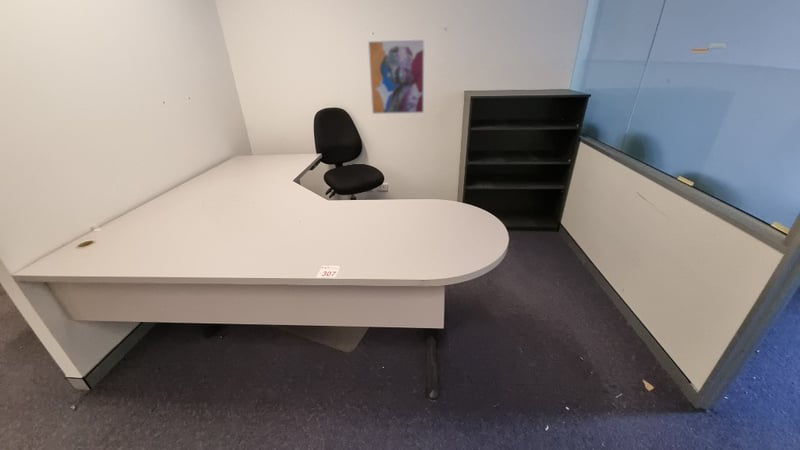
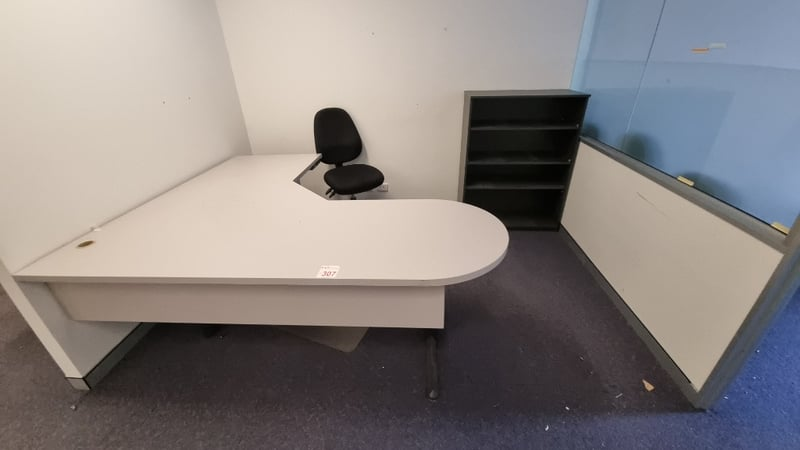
- wall art [367,38,426,115]
